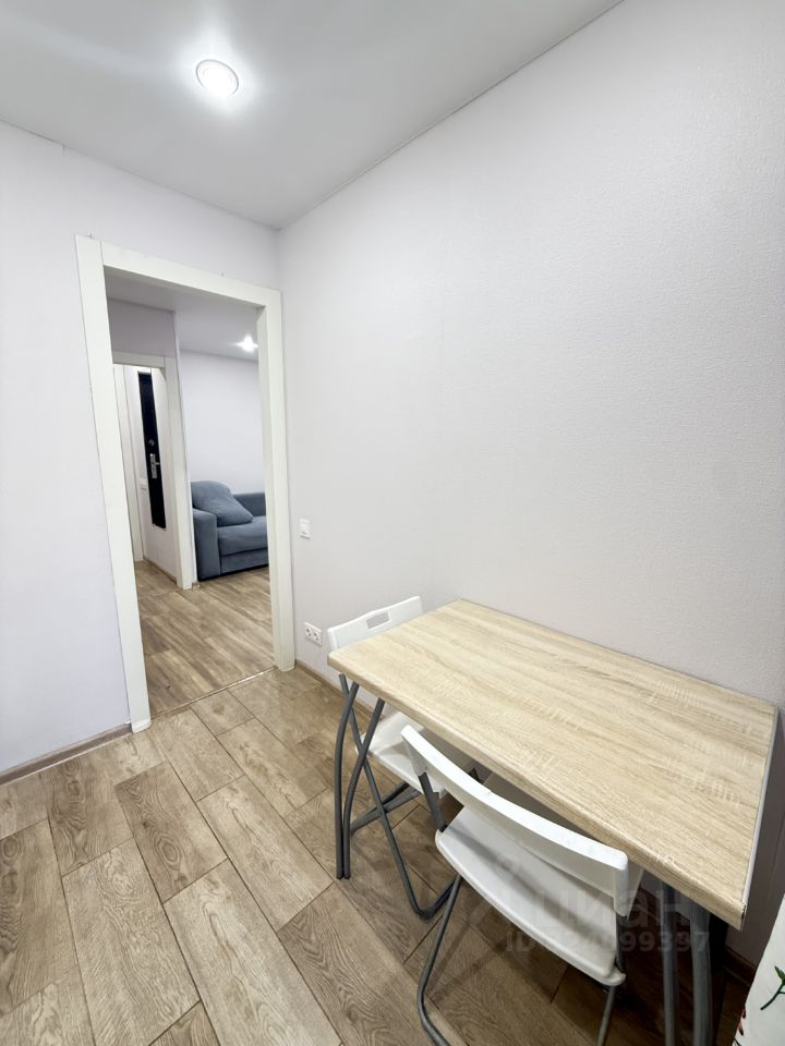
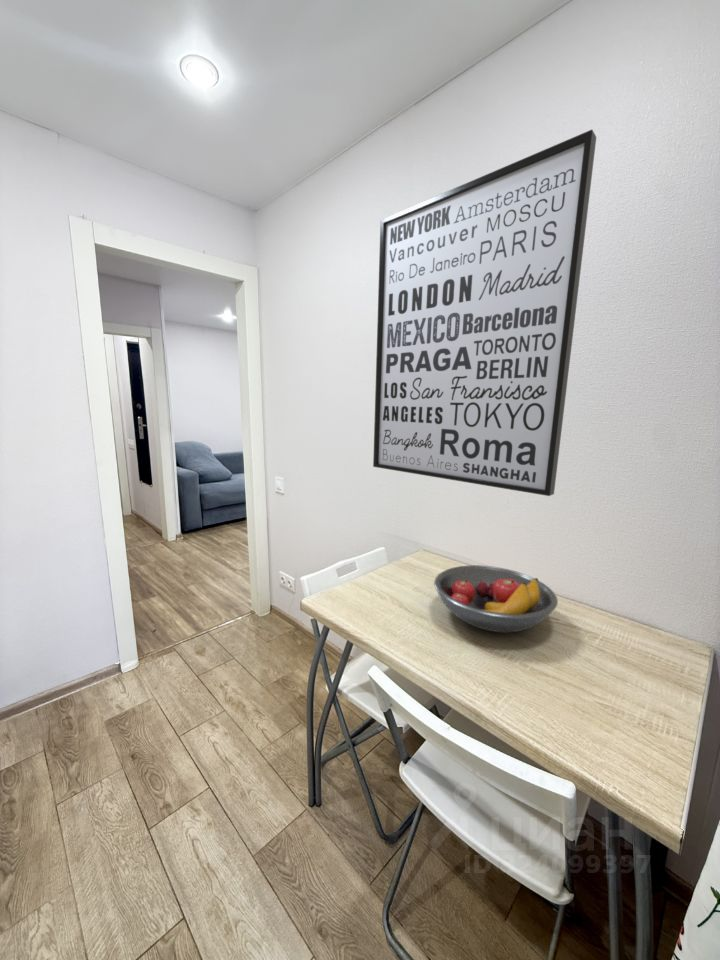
+ fruit bowl [433,564,559,633]
+ wall art [372,129,597,497]
